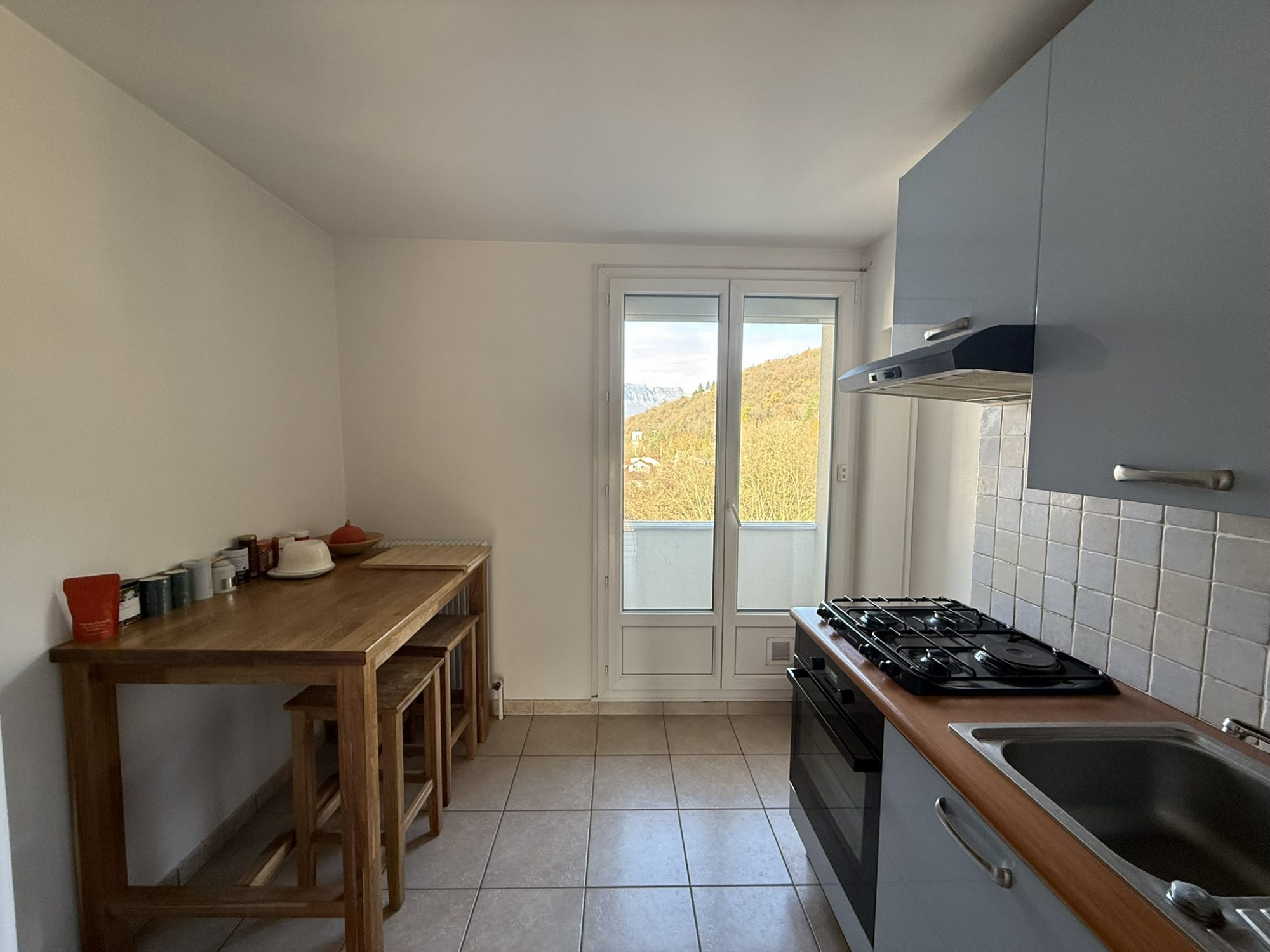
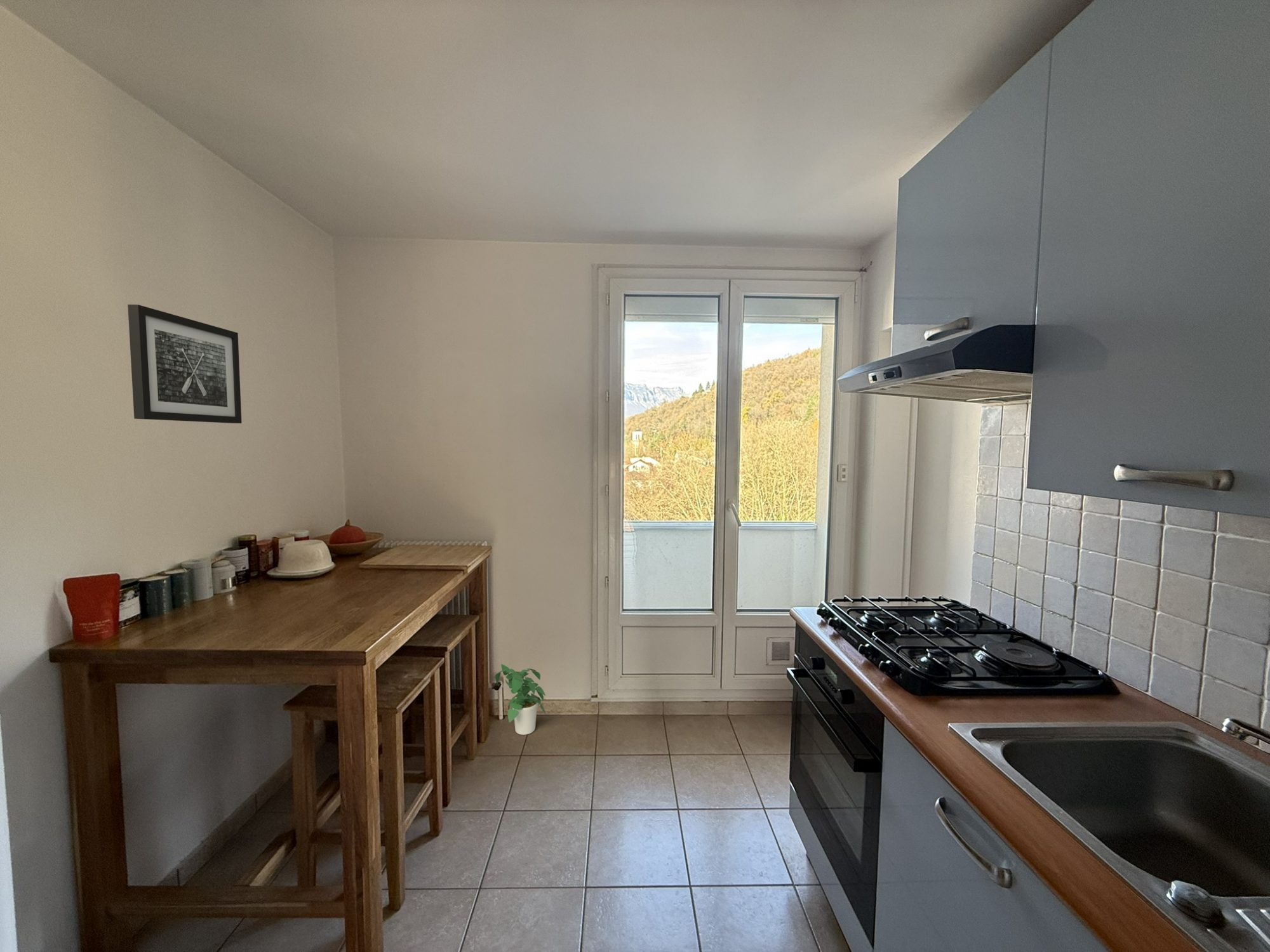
+ potted plant [495,663,547,736]
+ wall art [127,304,243,424]
